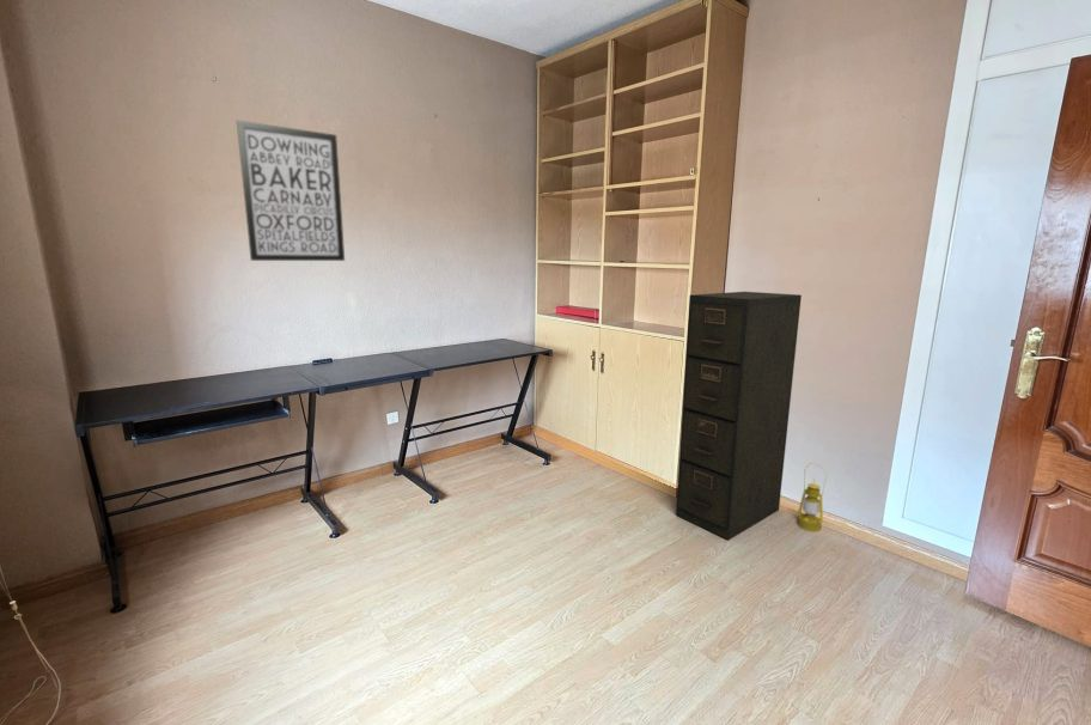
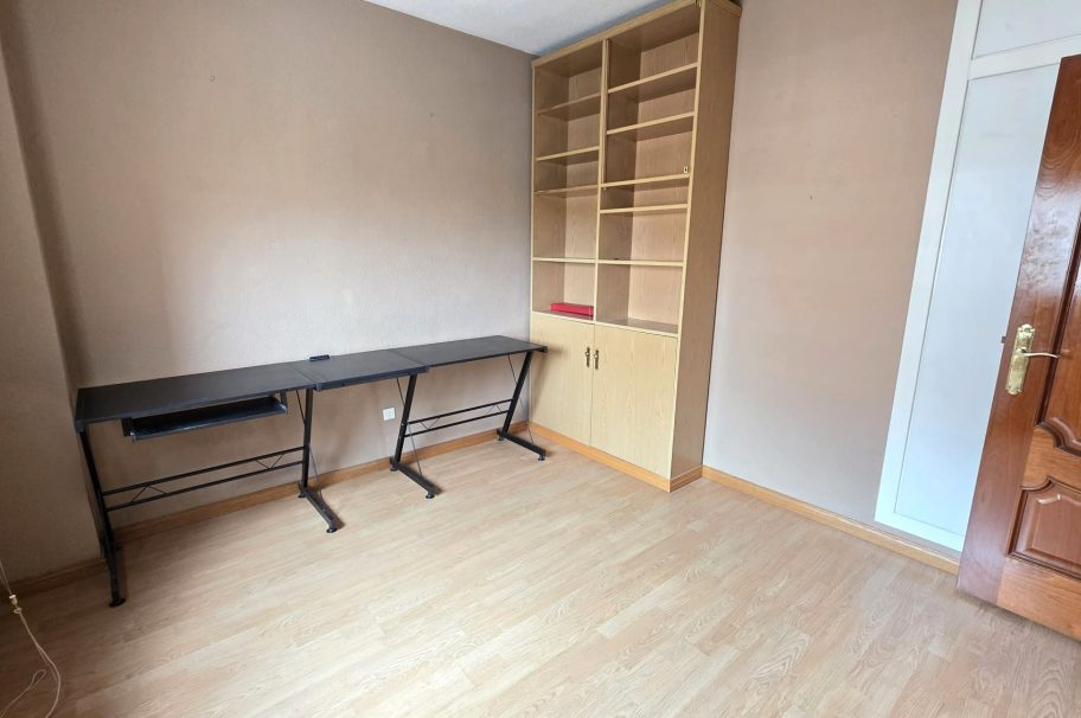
- wall art [236,120,346,262]
- filing cabinet [675,291,803,541]
- lantern [797,462,828,534]
